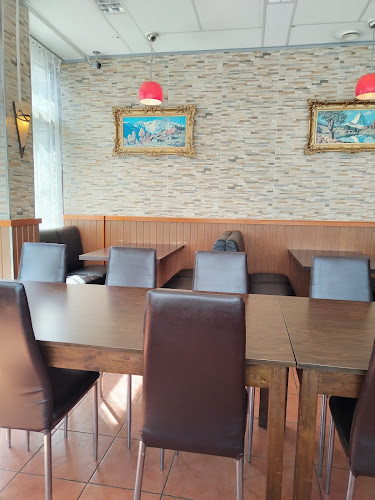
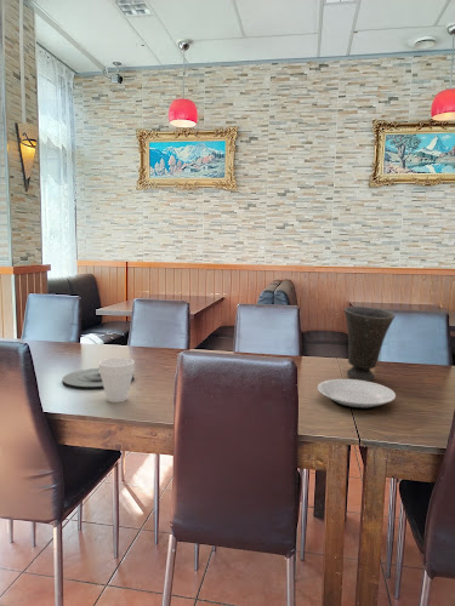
+ plate [61,367,135,391]
+ cup [98,356,136,404]
+ vase [342,305,397,382]
+ plate [317,378,397,411]
